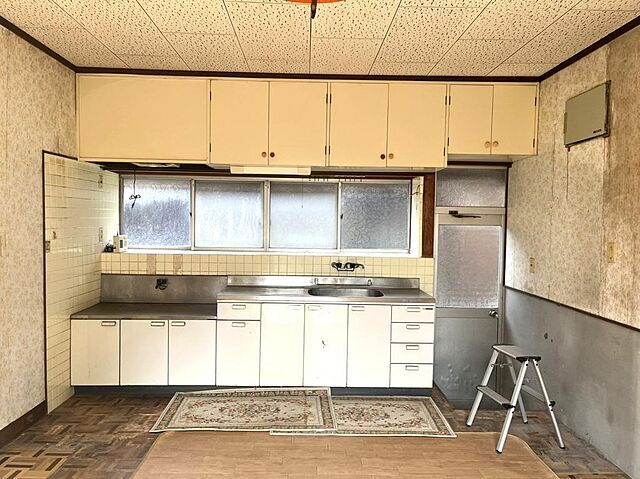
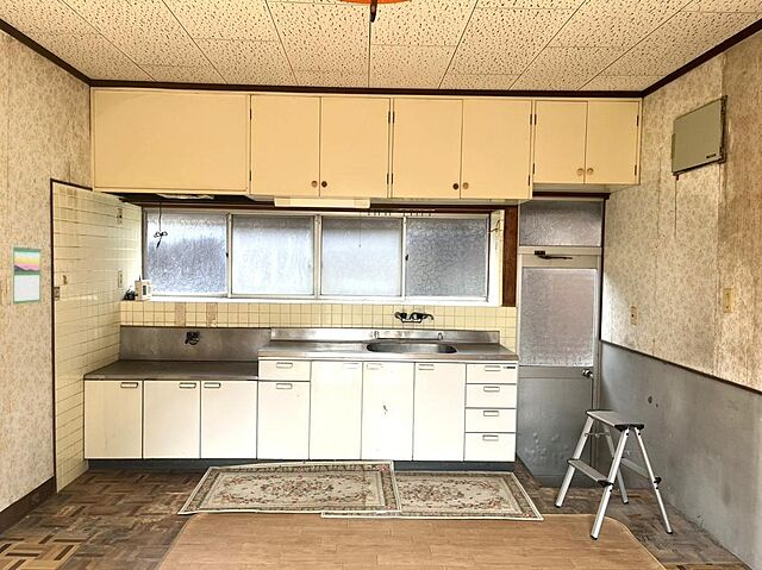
+ calendar [11,244,42,306]
